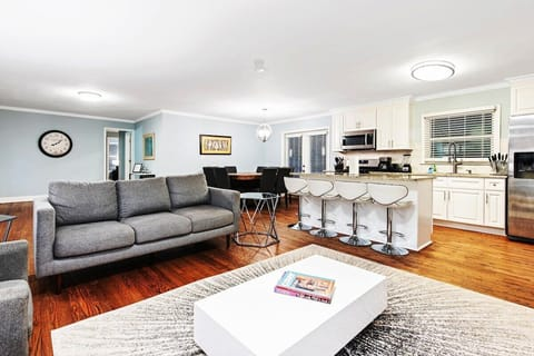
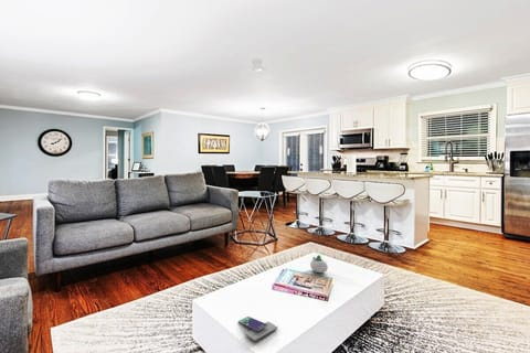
+ smartphone [237,315,278,342]
+ succulent planter [309,254,329,274]
